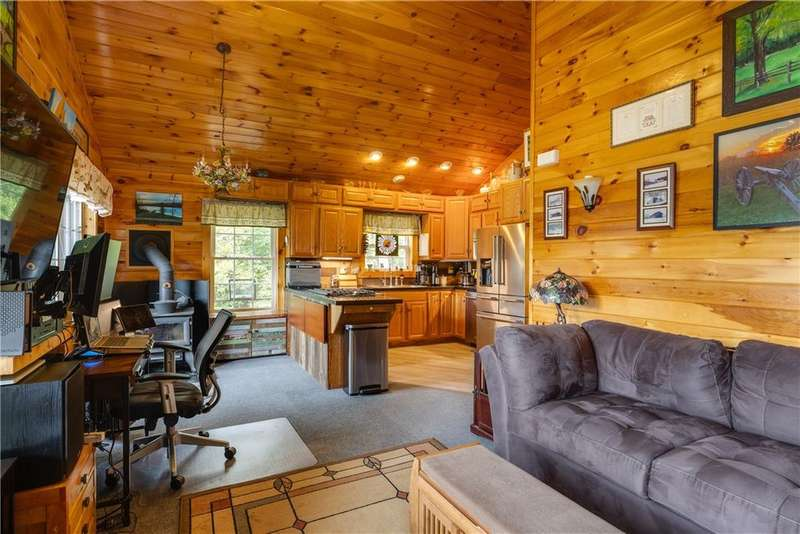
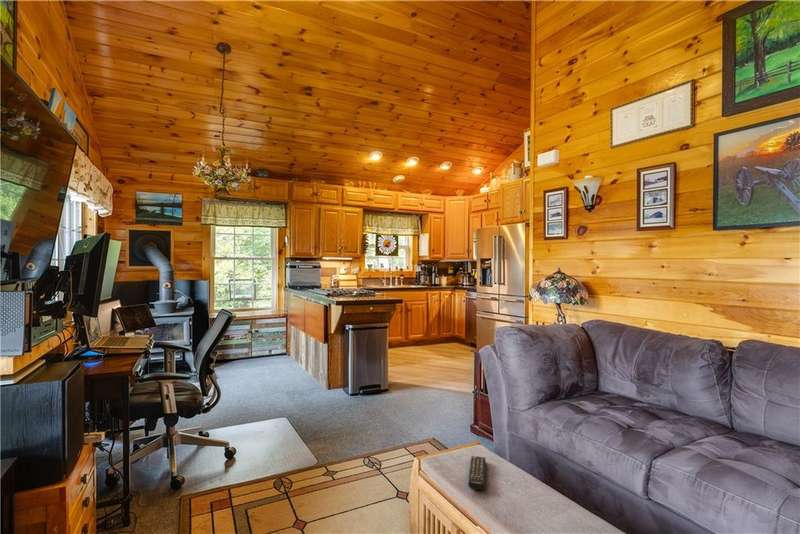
+ remote control [467,455,486,491]
